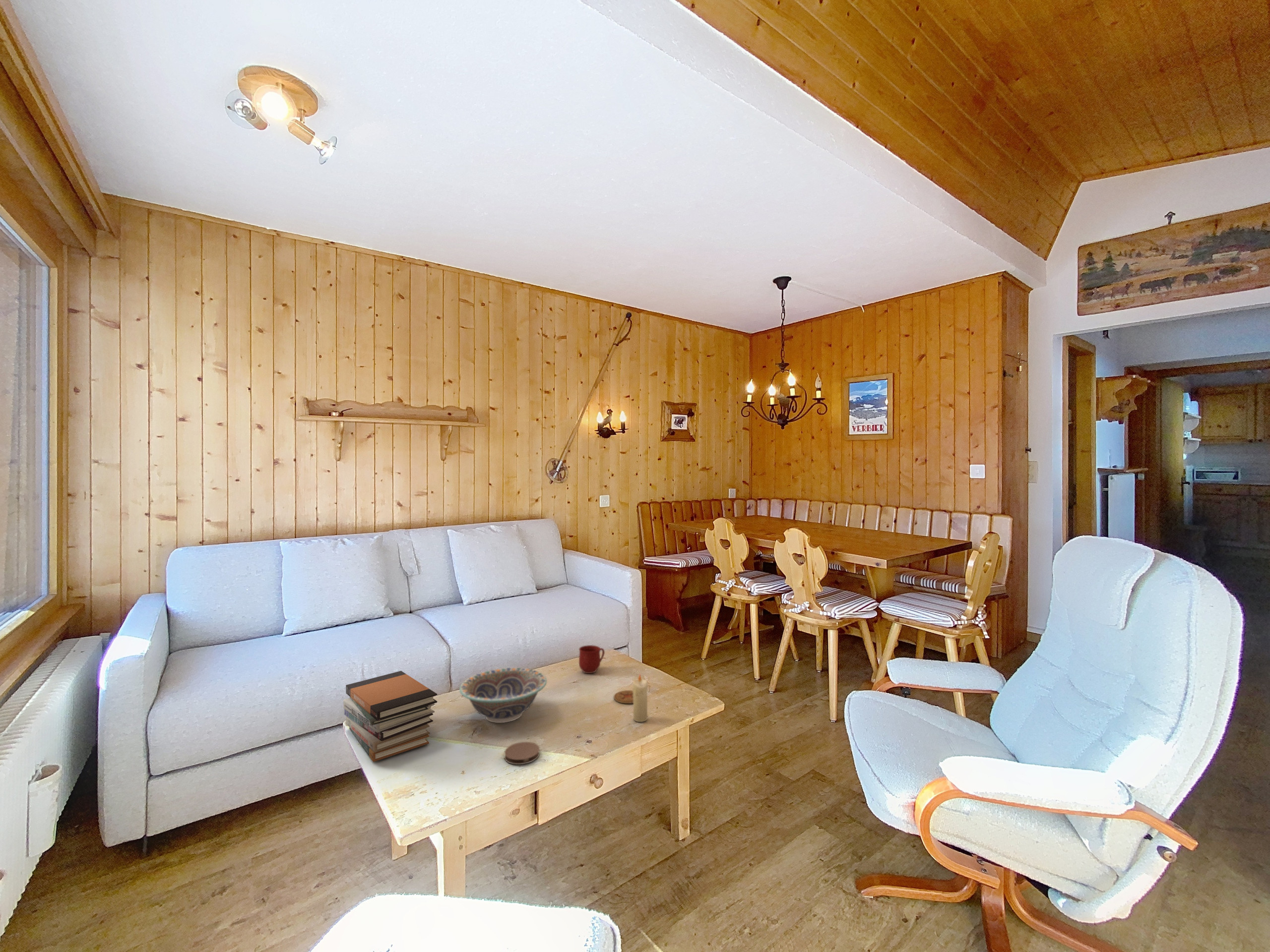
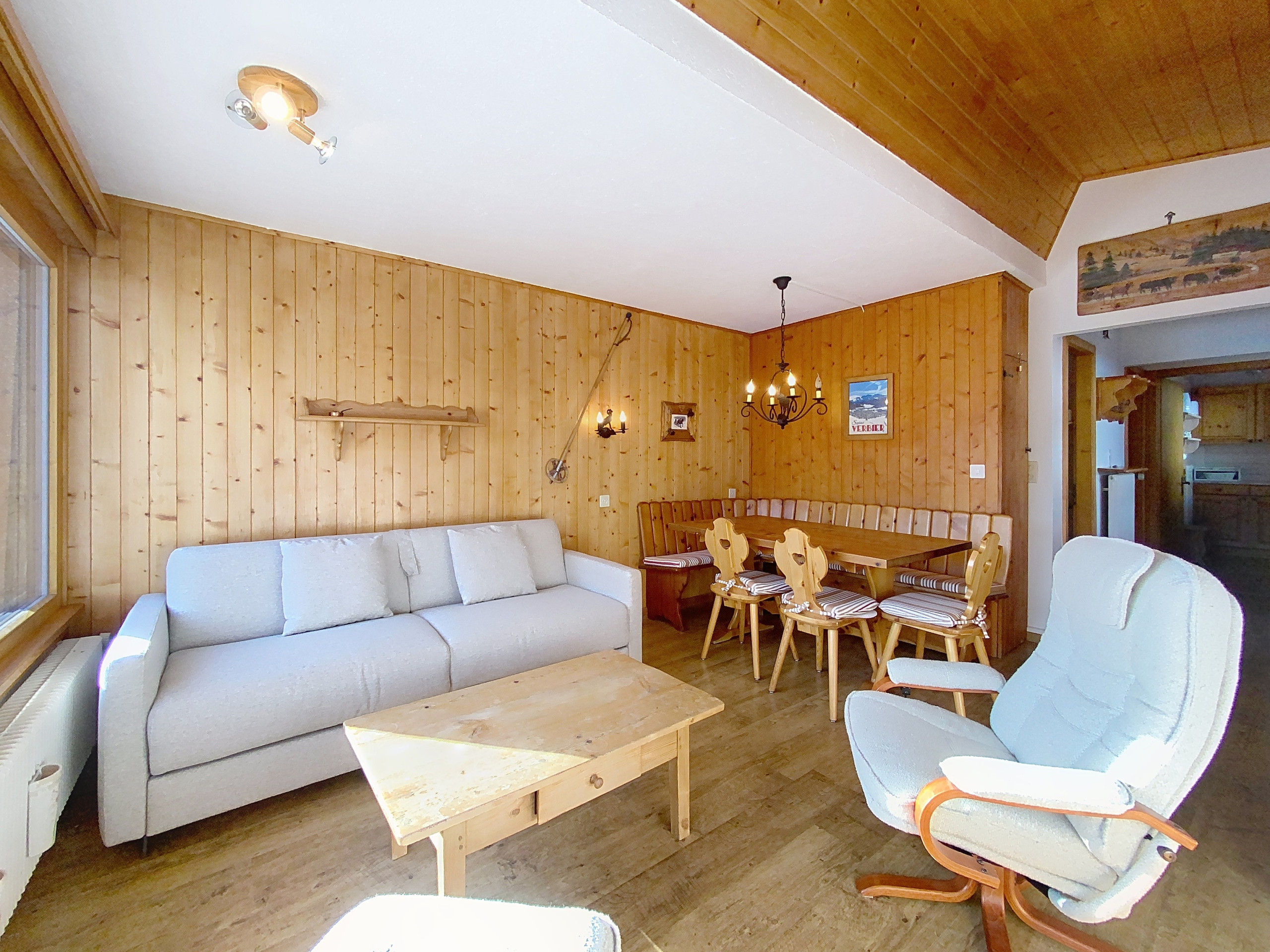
- coaster [504,741,540,765]
- coaster [613,690,634,704]
- mug [578,645,605,674]
- decorative bowl [459,667,547,723]
- candle [632,673,648,722]
- book stack [343,670,438,763]
